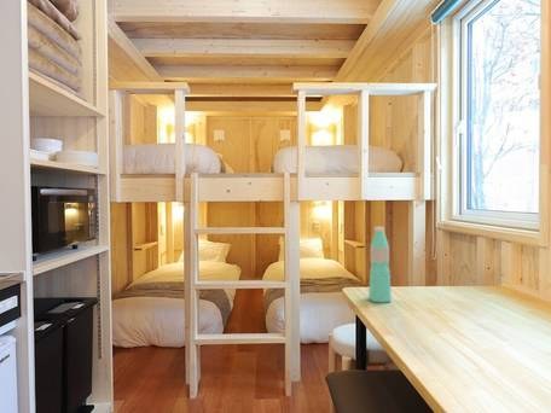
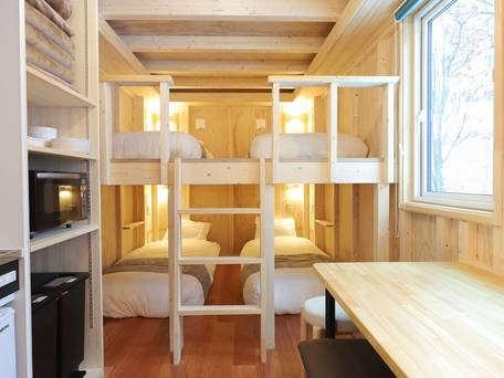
- water bottle [367,226,393,303]
